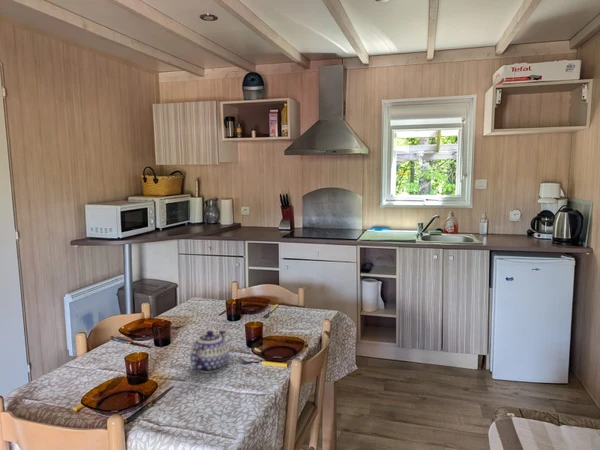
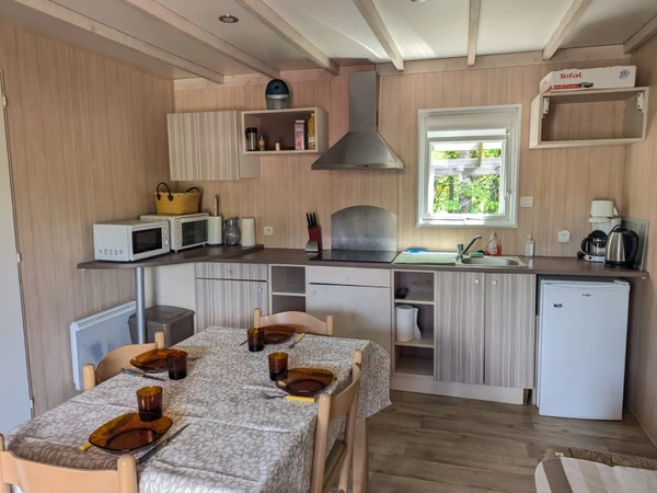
- teapot [189,329,230,374]
